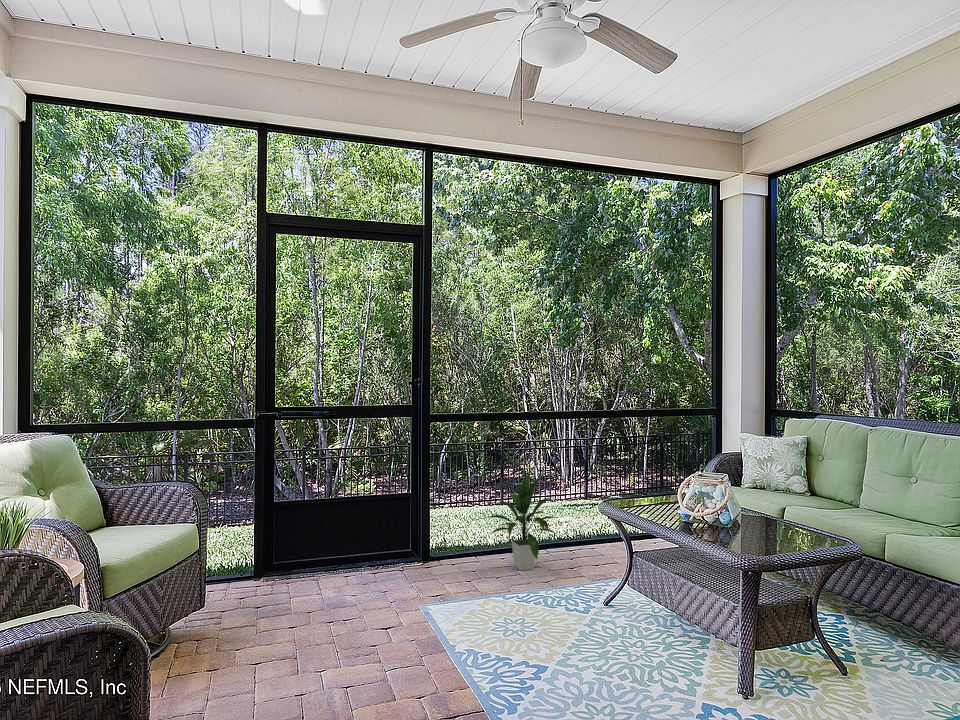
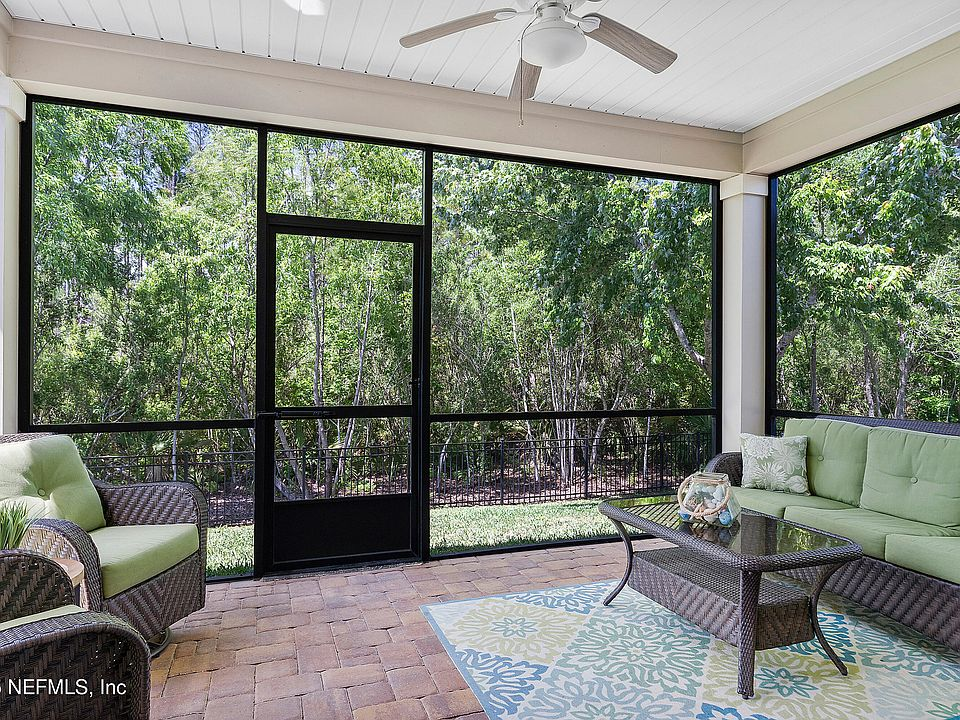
- indoor plant [485,472,558,571]
